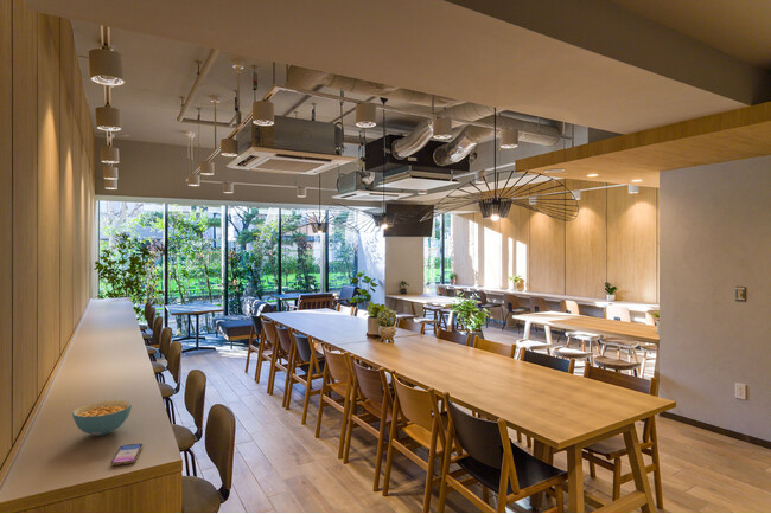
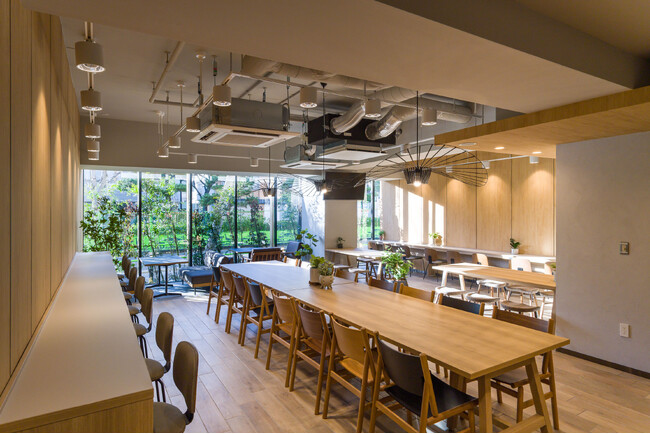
- smartphone [109,443,144,467]
- cereal bowl [71,399,133,437]
